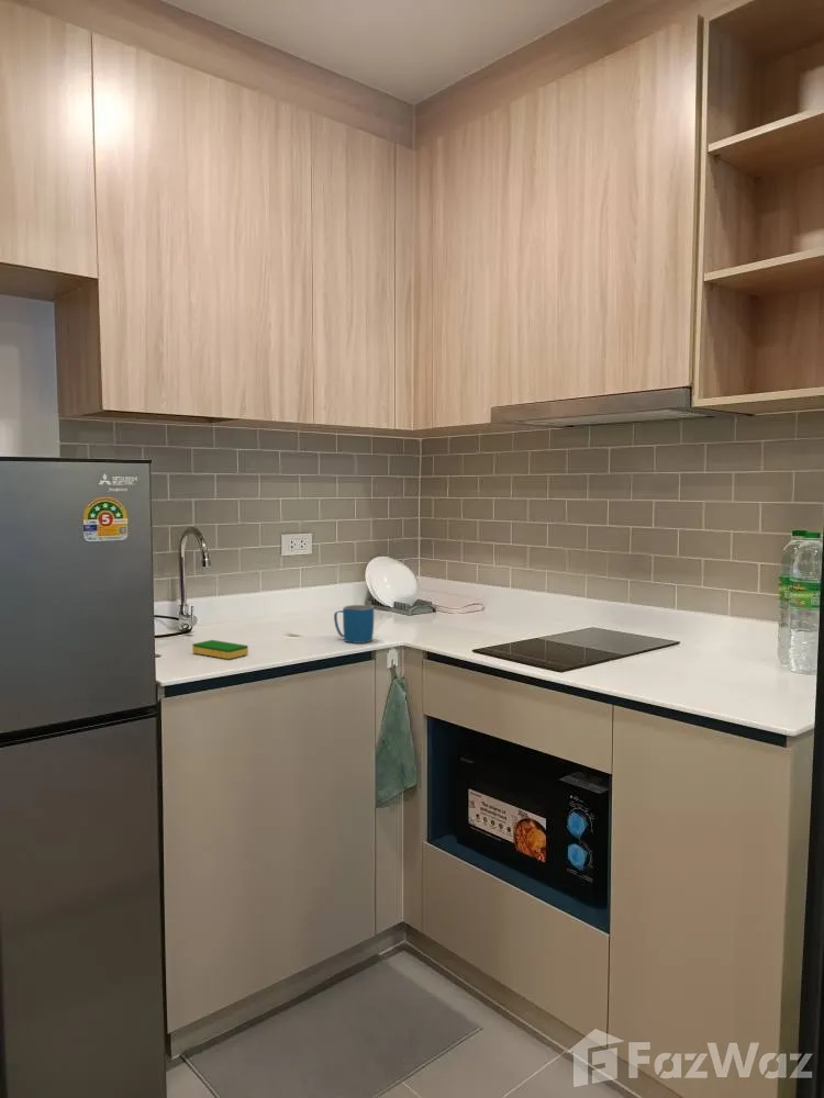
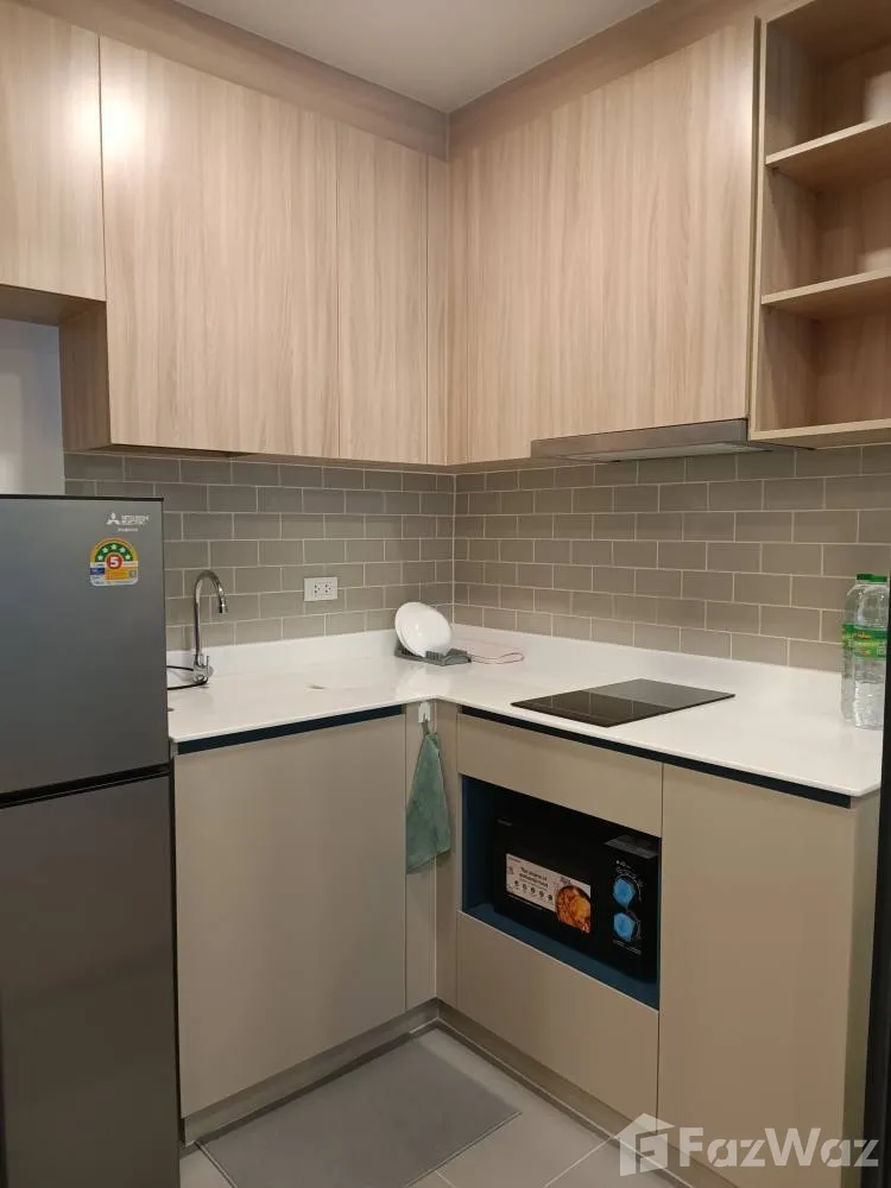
- mug [333,604,375,645]
- dish sponge [191,639,249,660]
